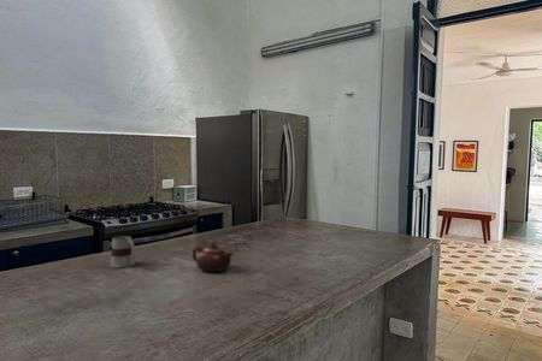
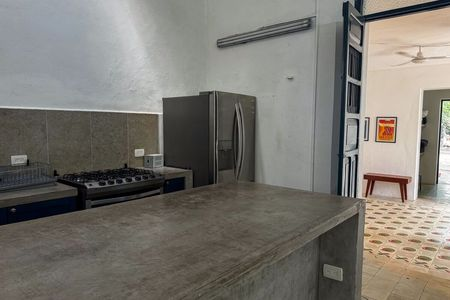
- teapot [192,241,235,273]
- mug [108,235,136,268]
